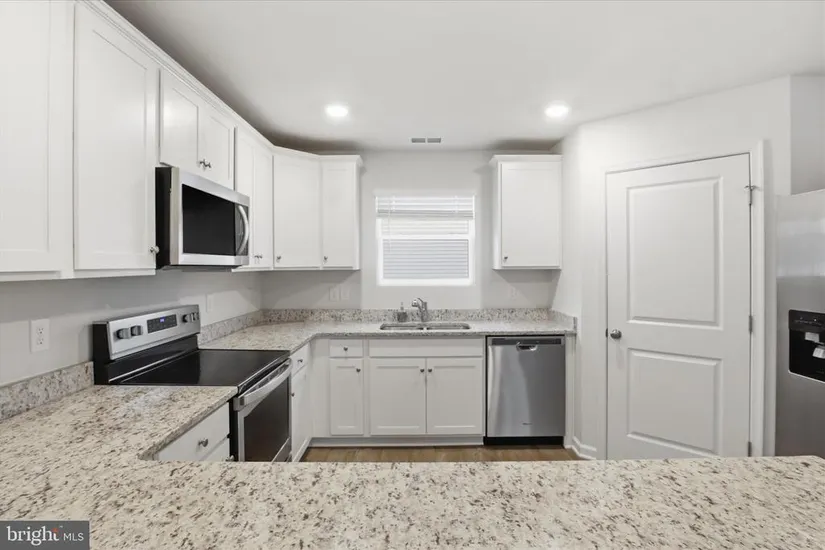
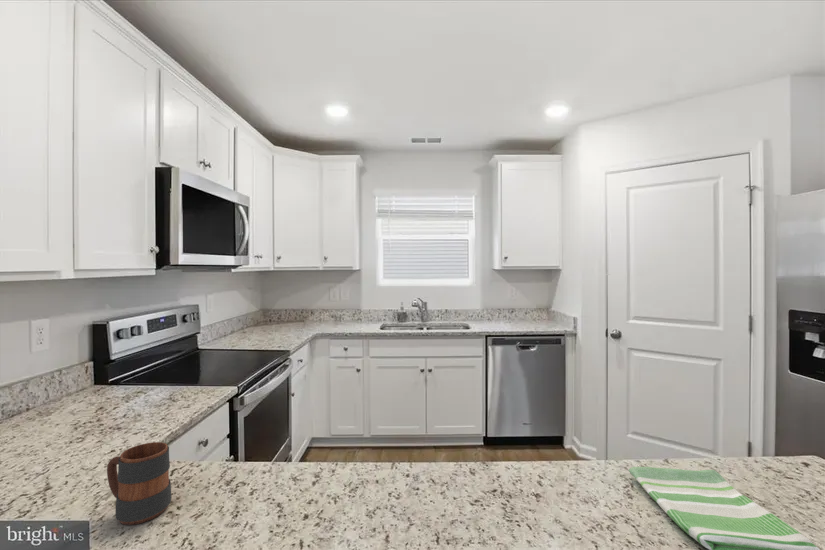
+ mug [106,441,172,526]
+ dish towel [627,466,821,550]
